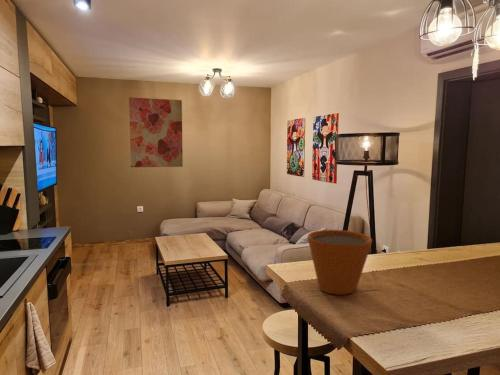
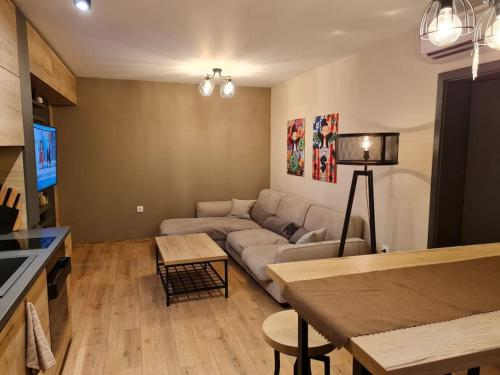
- wall art [128,96,184,168]
- flower pot [307,229,373,296]
